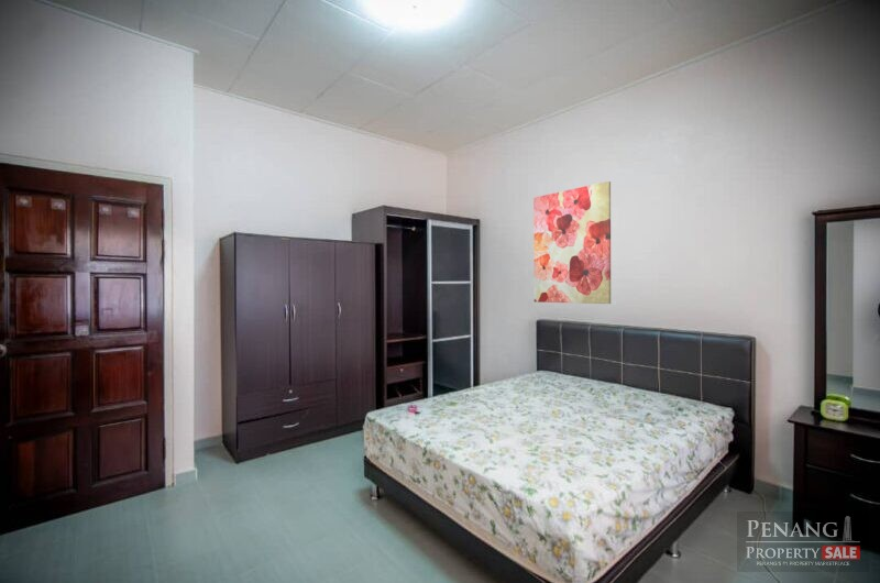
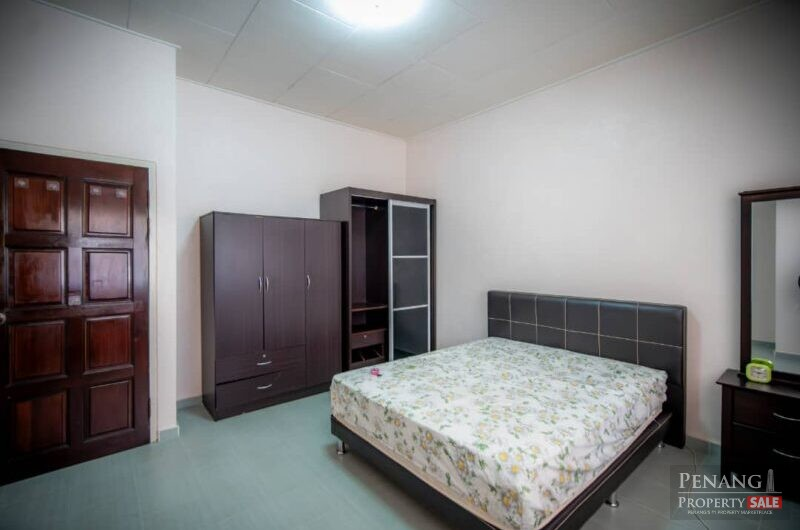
- wall art [532,180,612,305]
